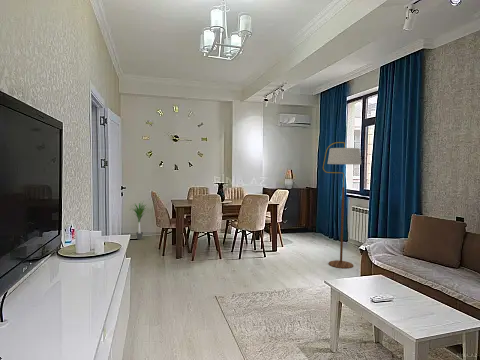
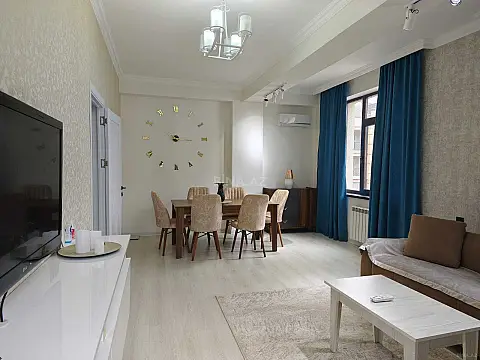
- floor lamp [322,141,362,269]
- potted plant [130,200,151,240]
